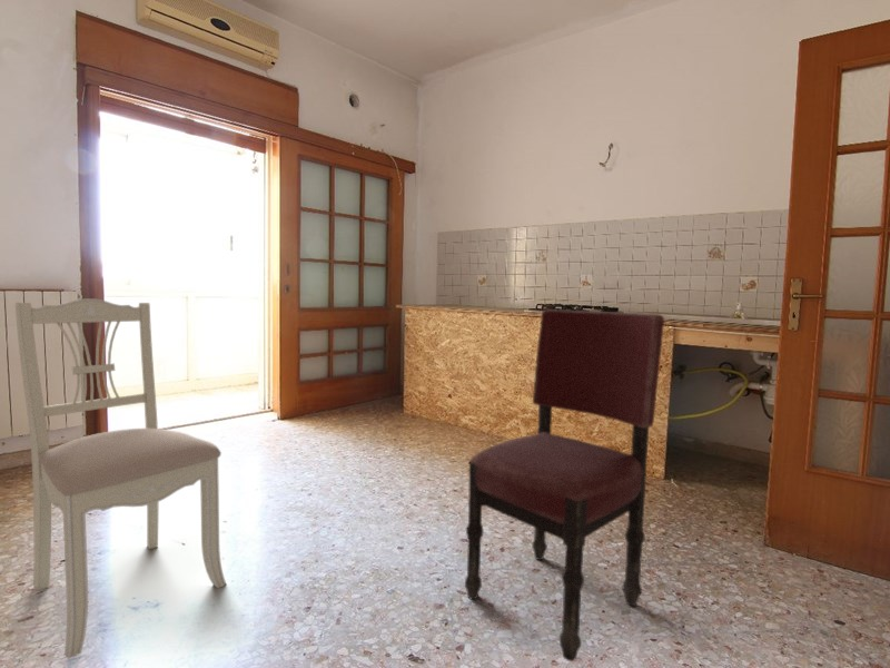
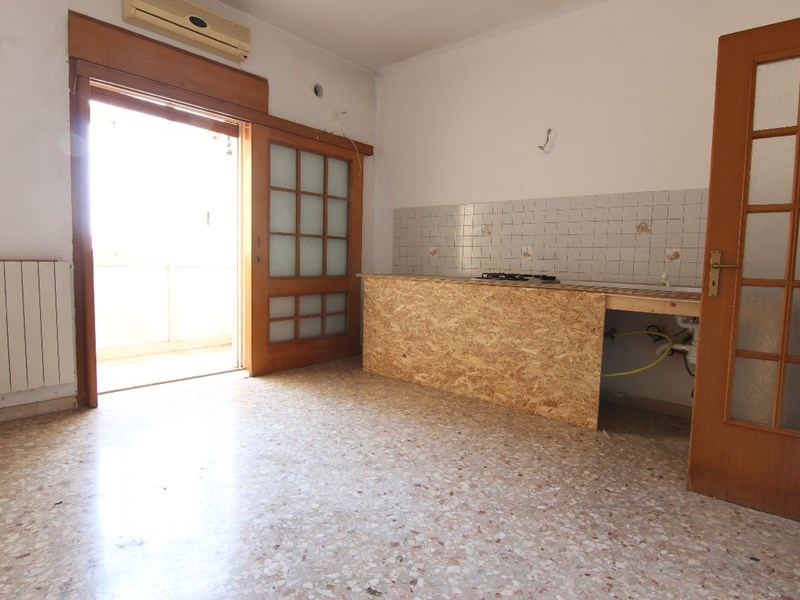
- dining chair [14,297,228,659]
- dining chair [464,308,665,662]
